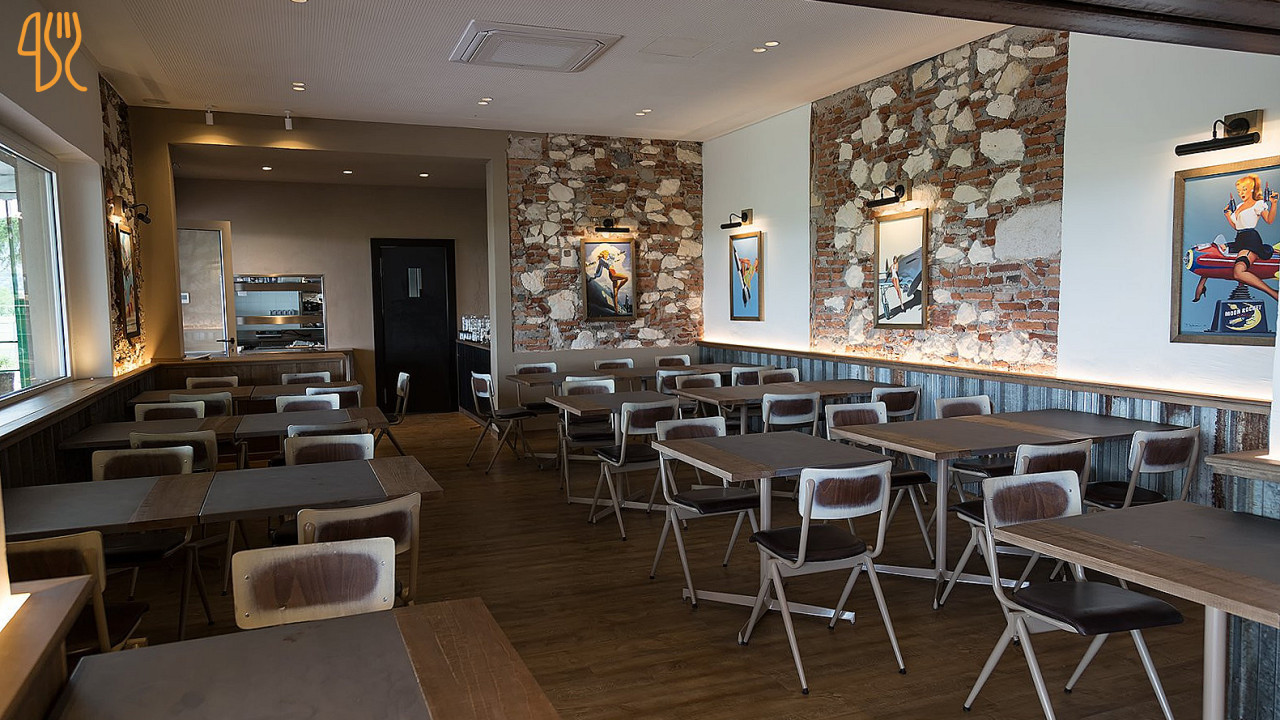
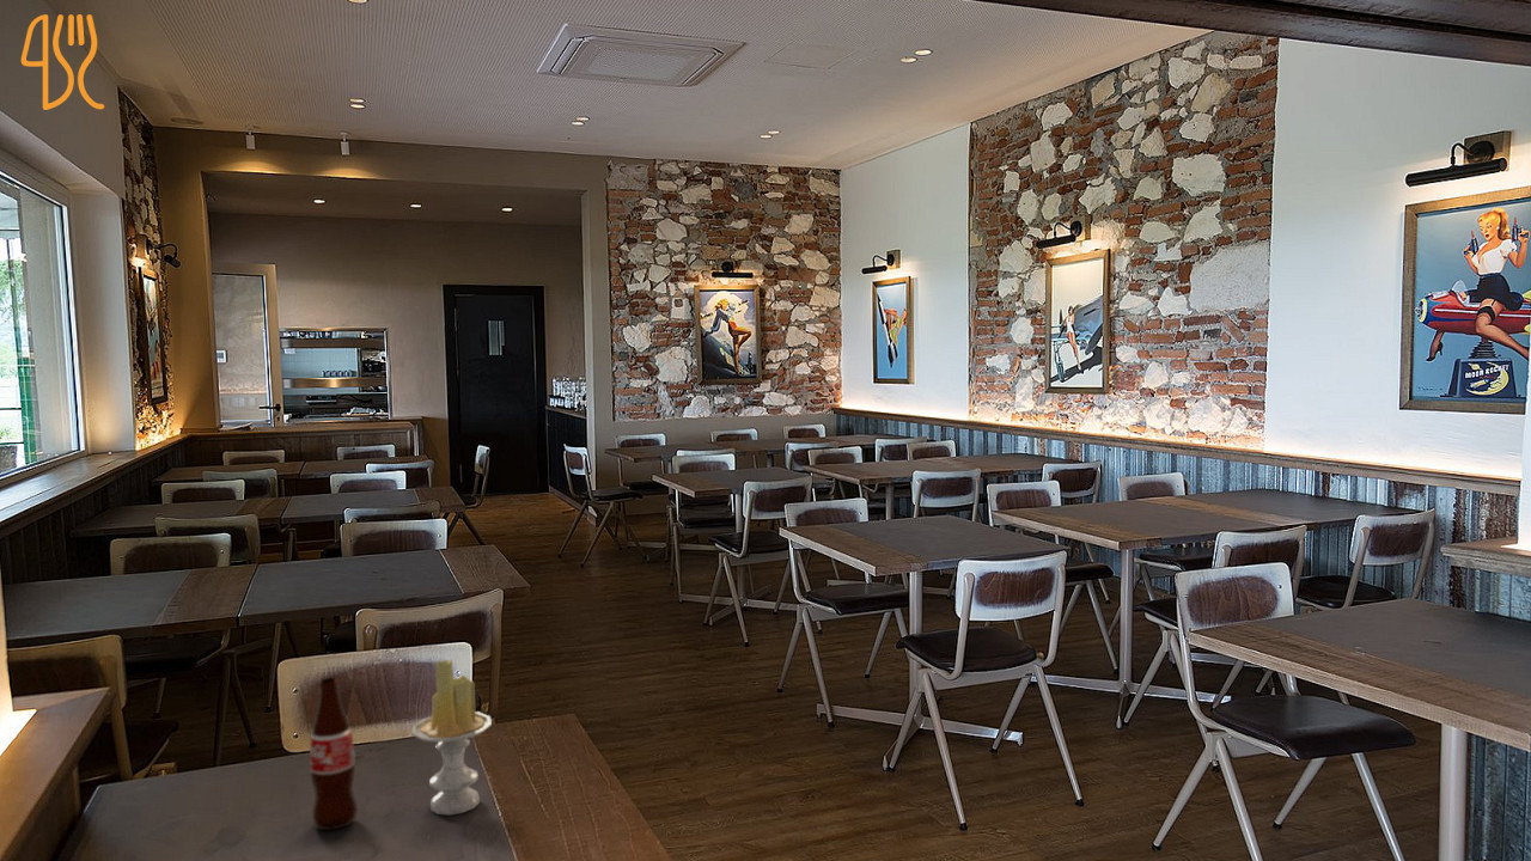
+ candle [411,658,493,817]
+ bottle [309,677,359,831]
